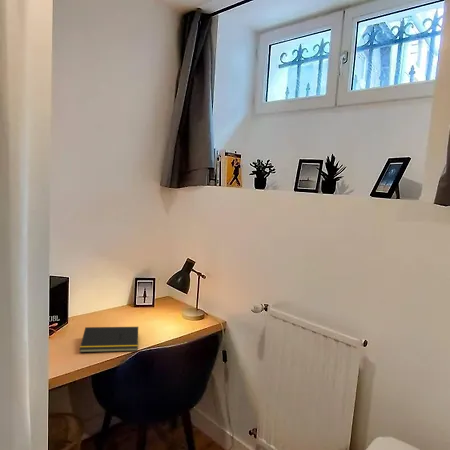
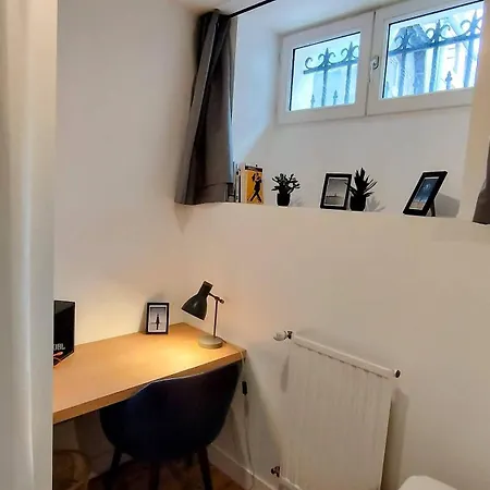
- notepad [78,326,139,353]
